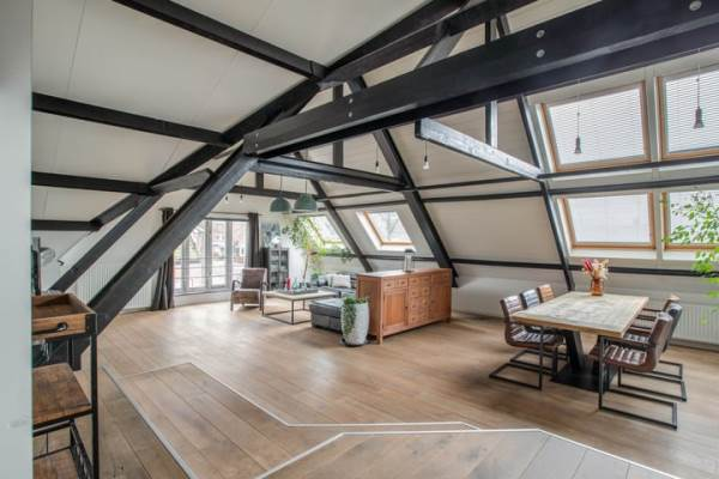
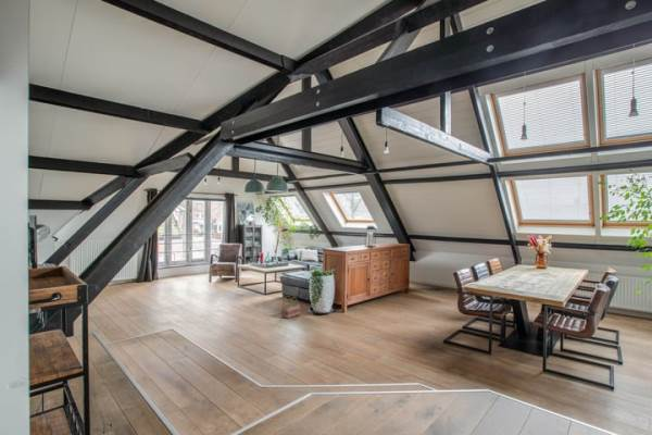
+ basket [280,295,301,320]
